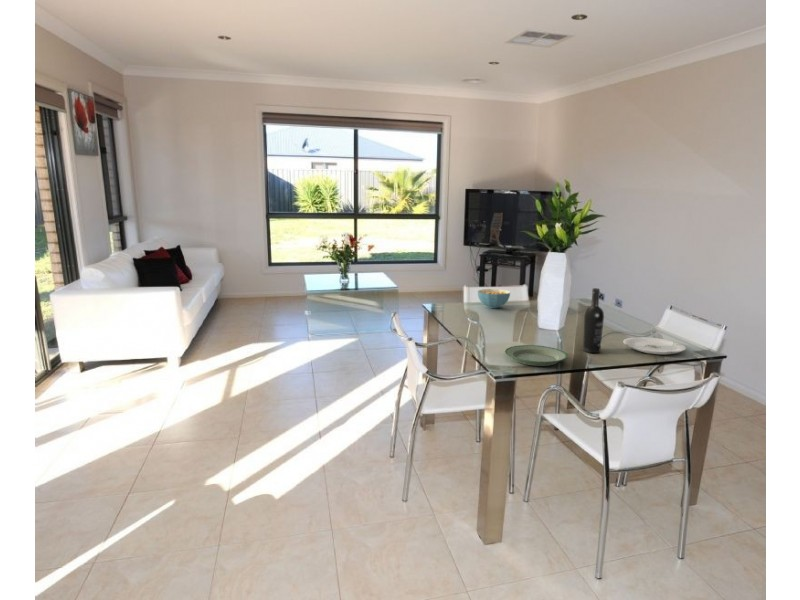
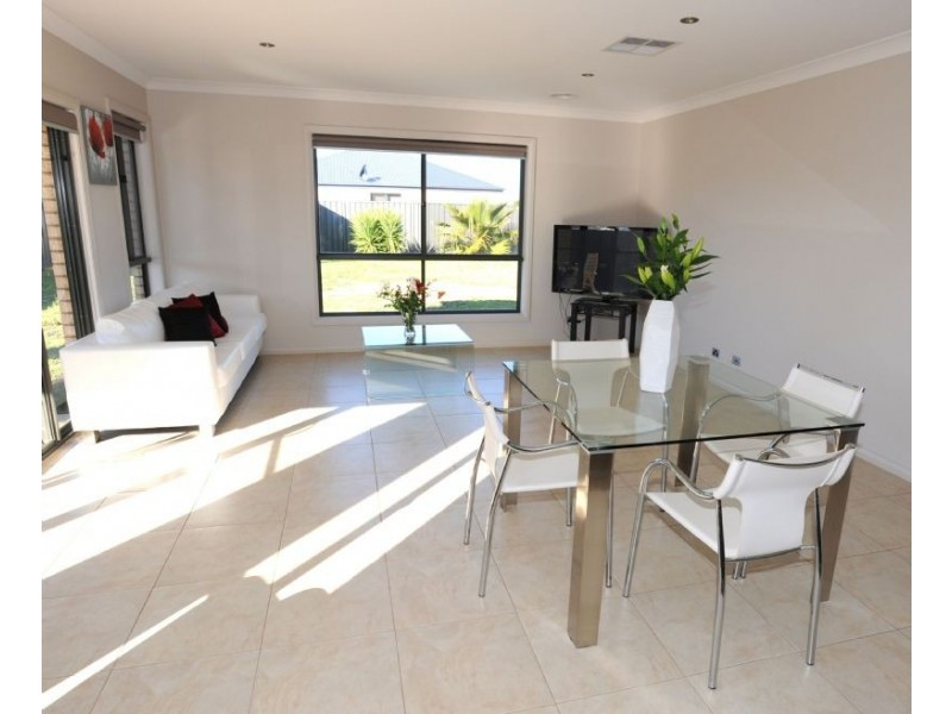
- cereal bowl [477,288,511,309]
- plate [504,344,569,367]
- plate [622,336,687,355]
- wine bottle [582,287,605,354]
